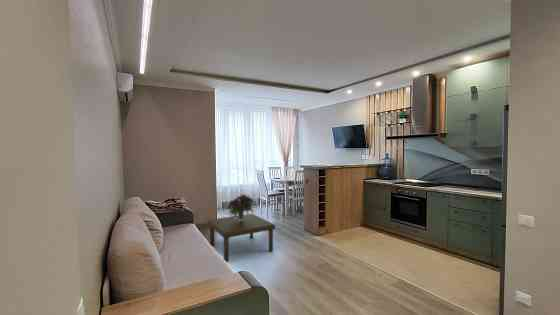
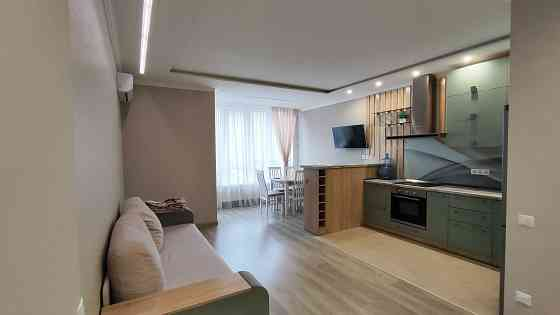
- coffee table [207,213,276,263]
- bouquet [226,193,256,221]
